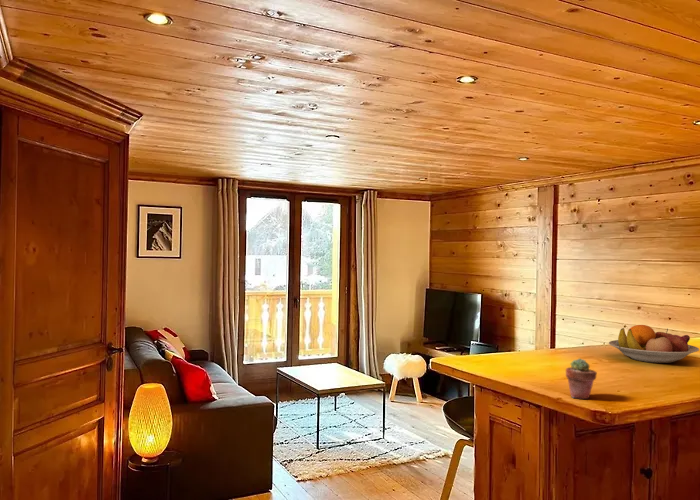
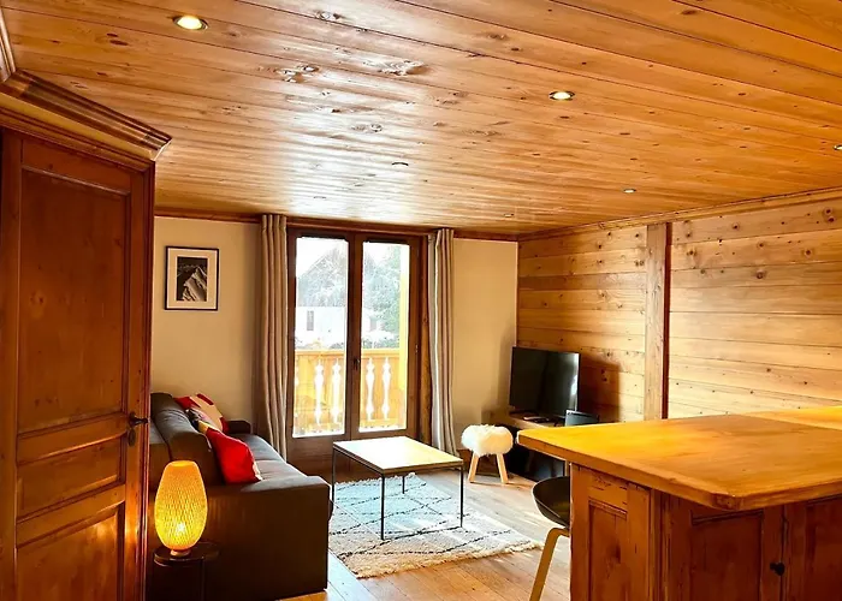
- potted succulent [565,357,598,400]
- fruit bowl [608,324,700,364]
